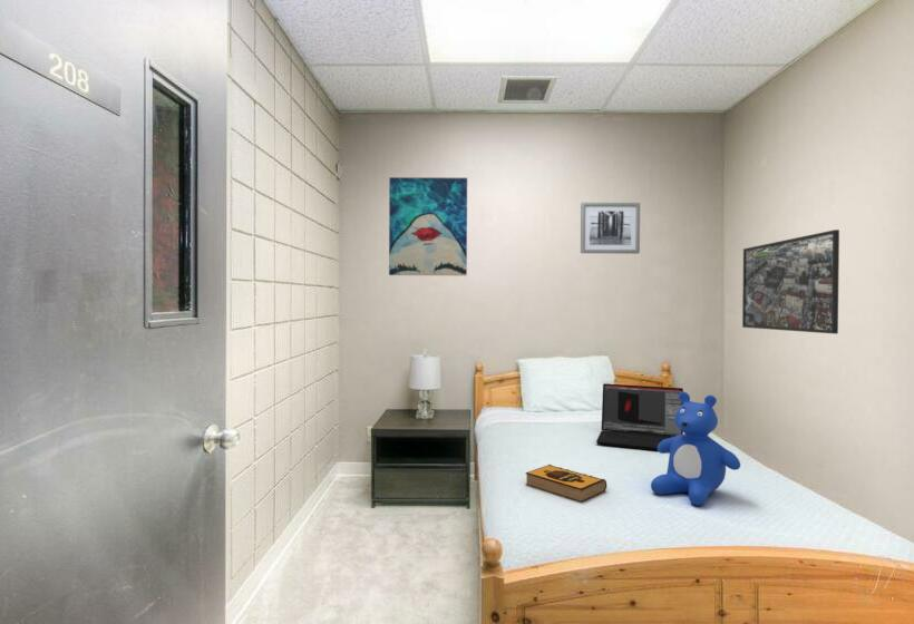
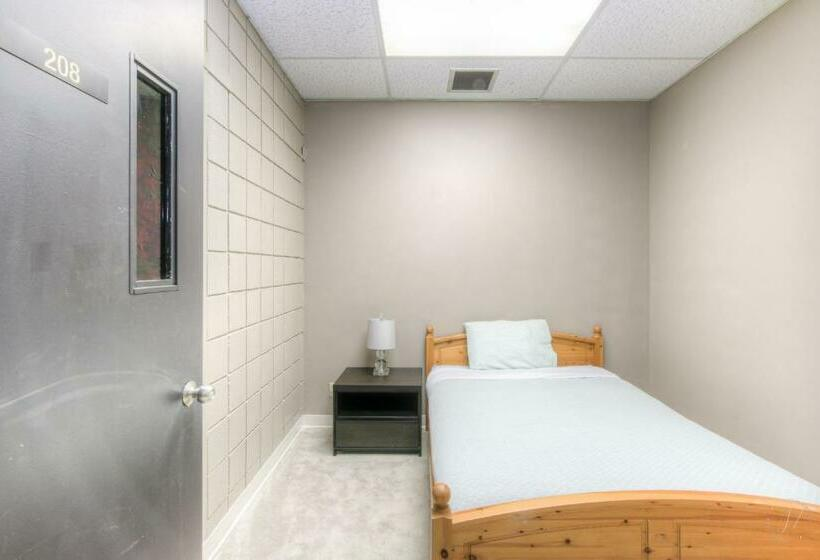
- teddy bear [650,391,741,507]
- hardback book [524,464,607,504]
- laptop [595,382,684,451]
- wall art [580,202,641,255]
- wall art [388,176,468,276]
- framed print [741,228,840,335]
